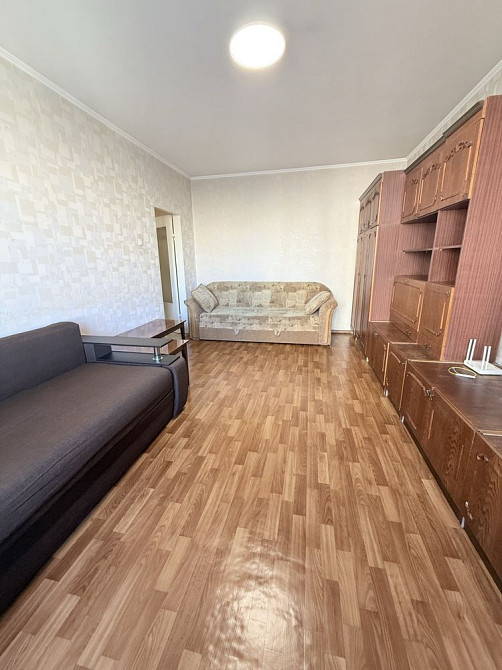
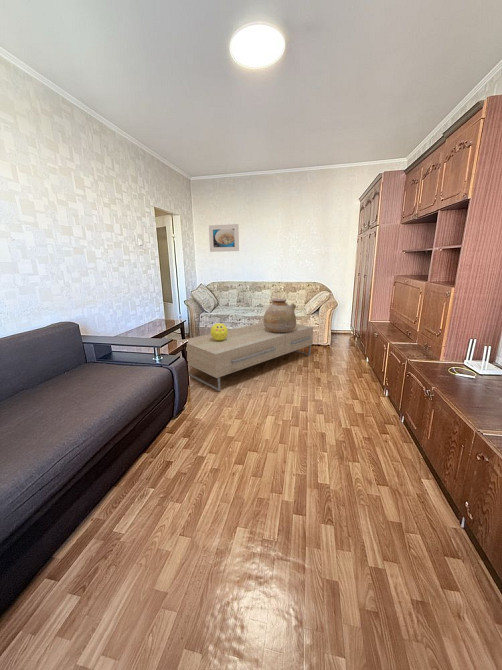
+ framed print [208,223,240,253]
+ coffee table [178,322,314,392]
+ ceramic pot [263,298,297,332]
+ decorative sphere [209,322,229,341]
